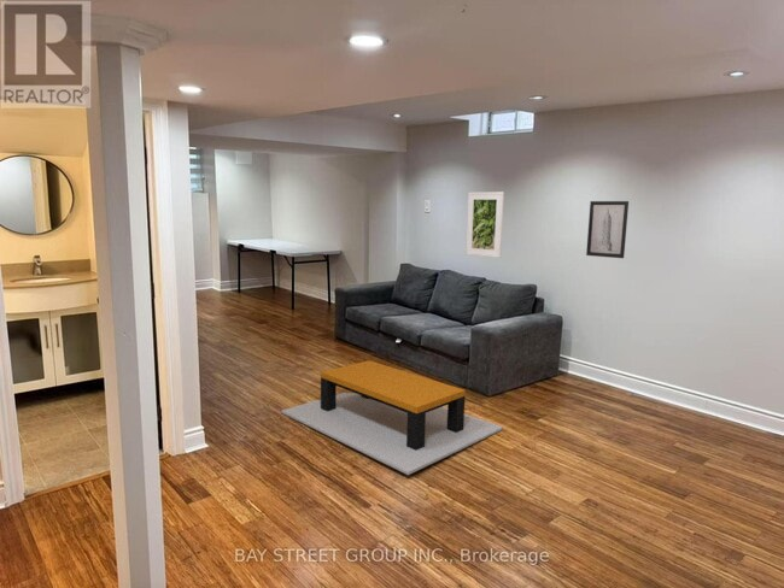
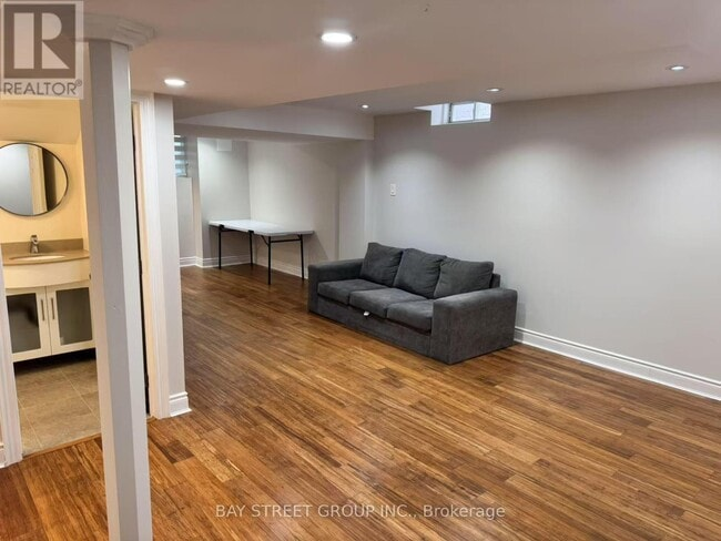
- wall art [585,200,630,259]
- coffee table [280,359,504,476]
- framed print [464,190,505,259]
